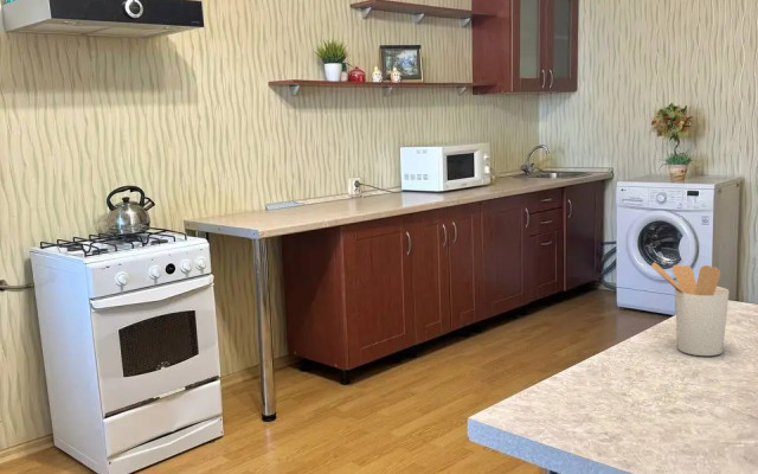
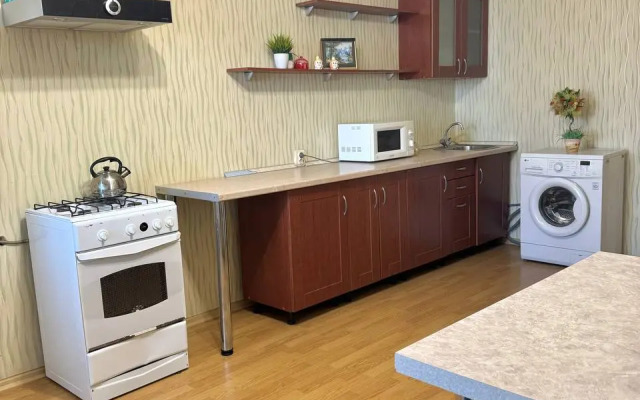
- utensil holder [650,261,730,357]
